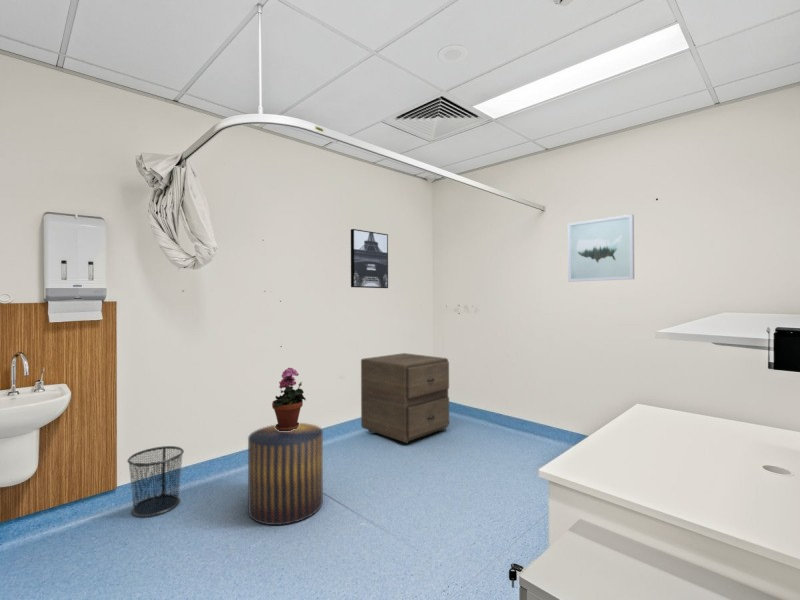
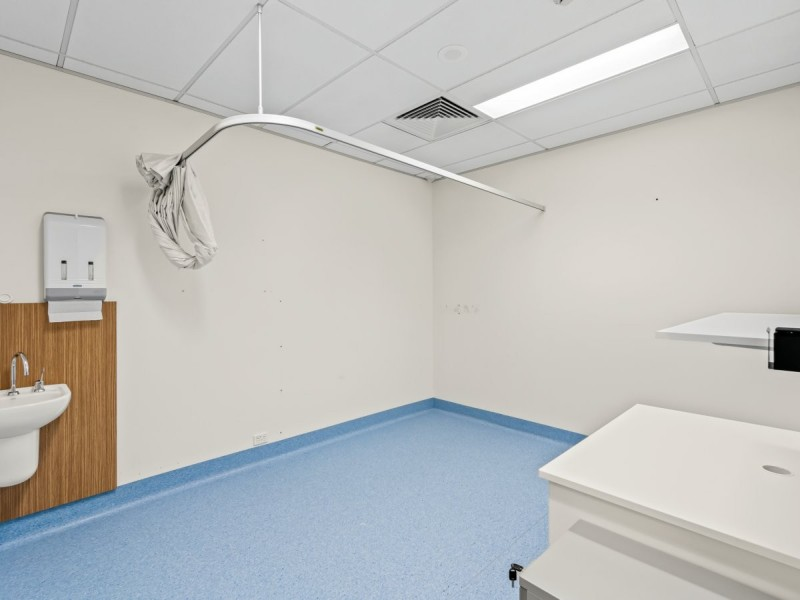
- potted plant [271,367,307,431]
- filing cabinet [360,352,450,445]
- stool [247,422,324,526]
- wall art [350,228,389,289]
- wall art [567,214,635,283]
- waste bin [126,445,185,518]
